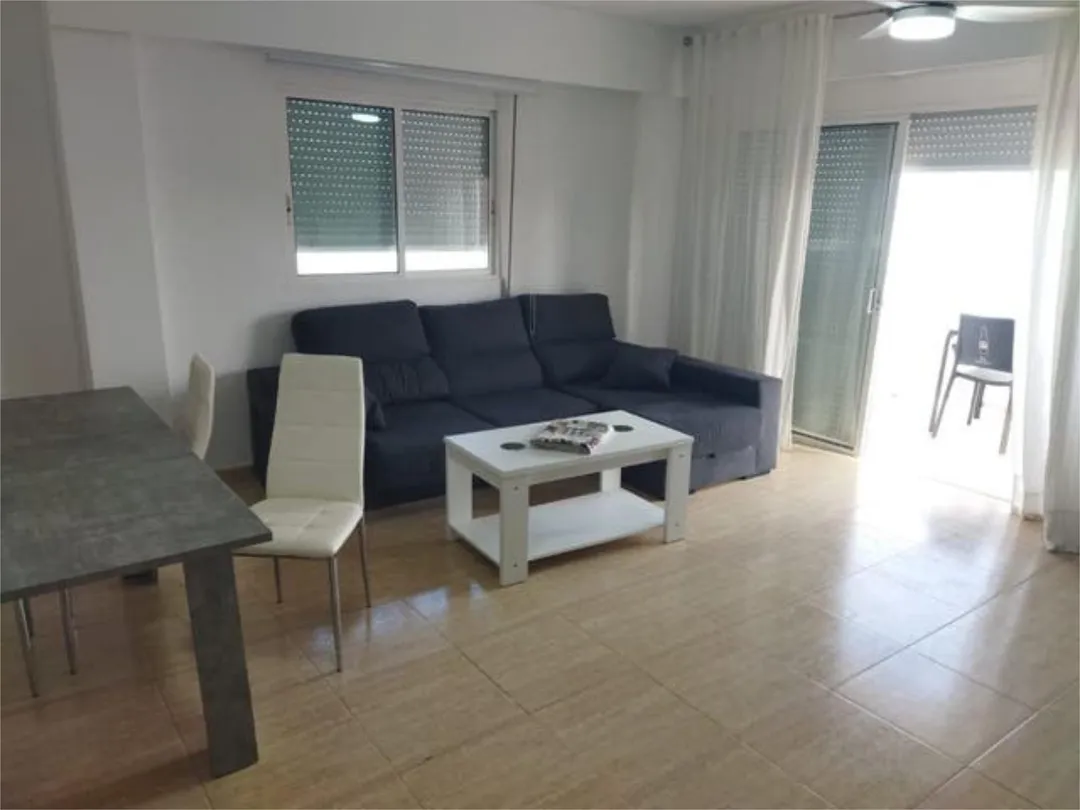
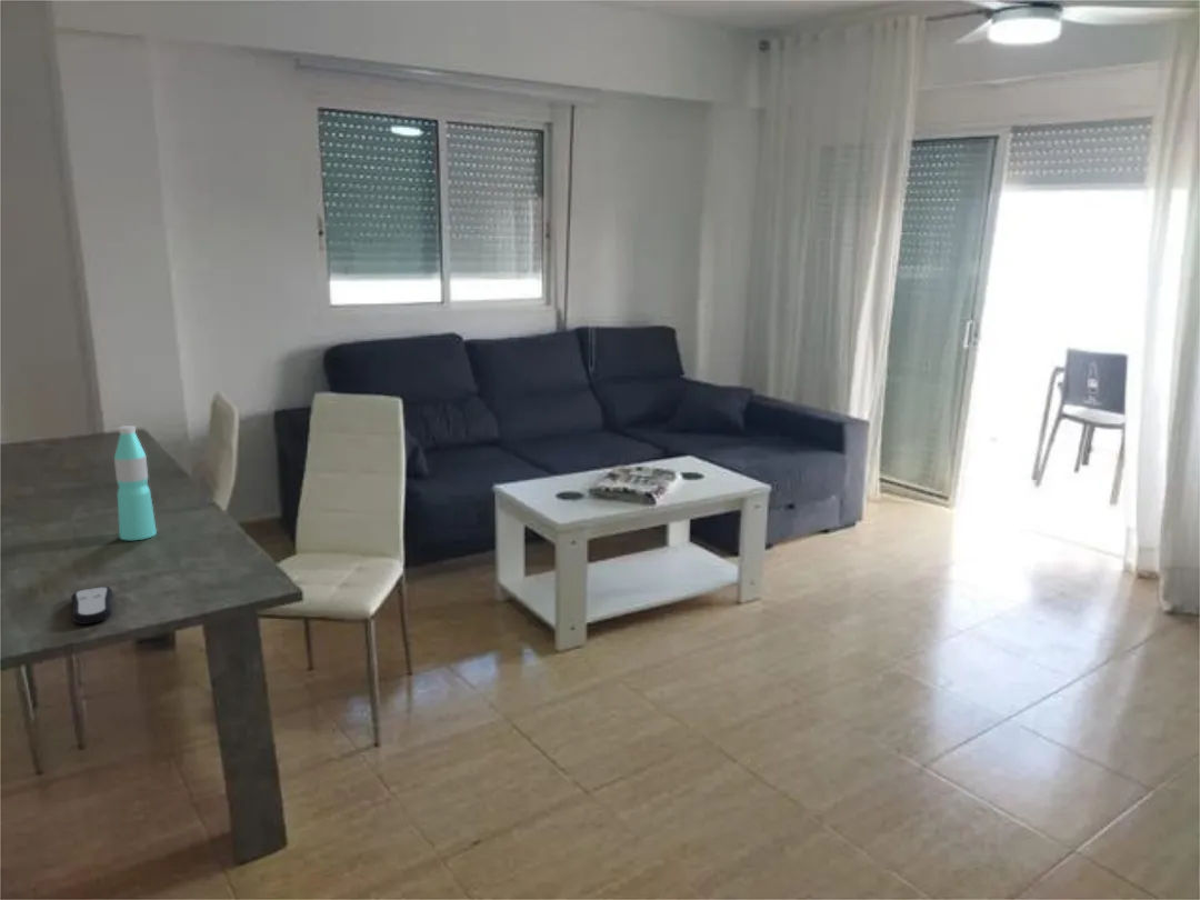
+ remote control [70,586,113,626]
+ water bottle [113,424,158,541]
